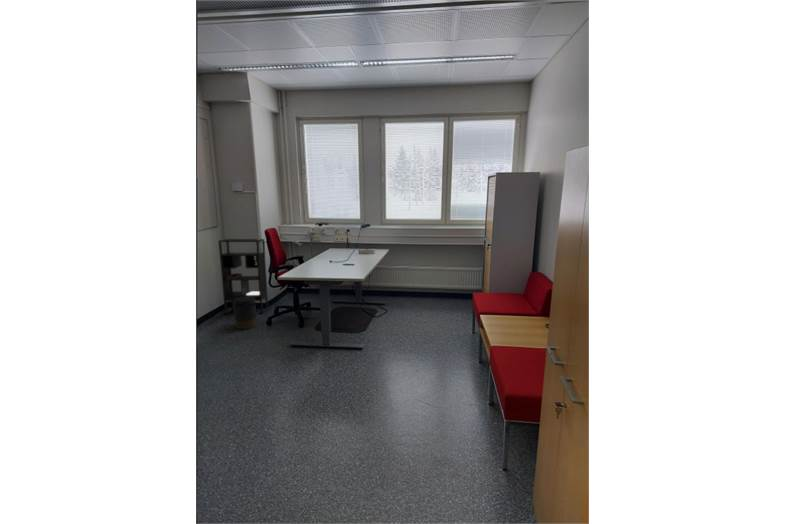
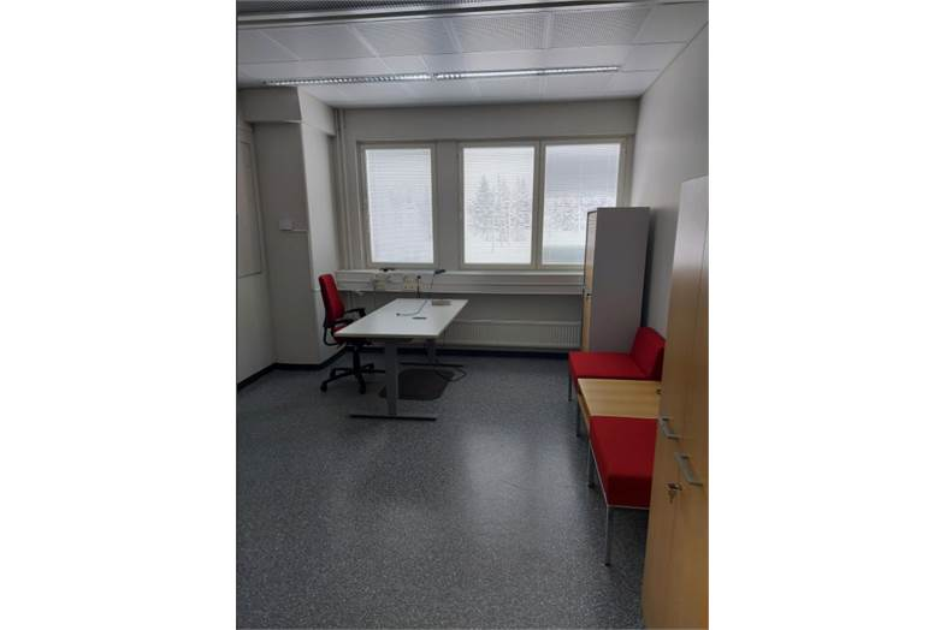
- trash can [233,296,259,330]
- bookshelf [217,238,270,315]
